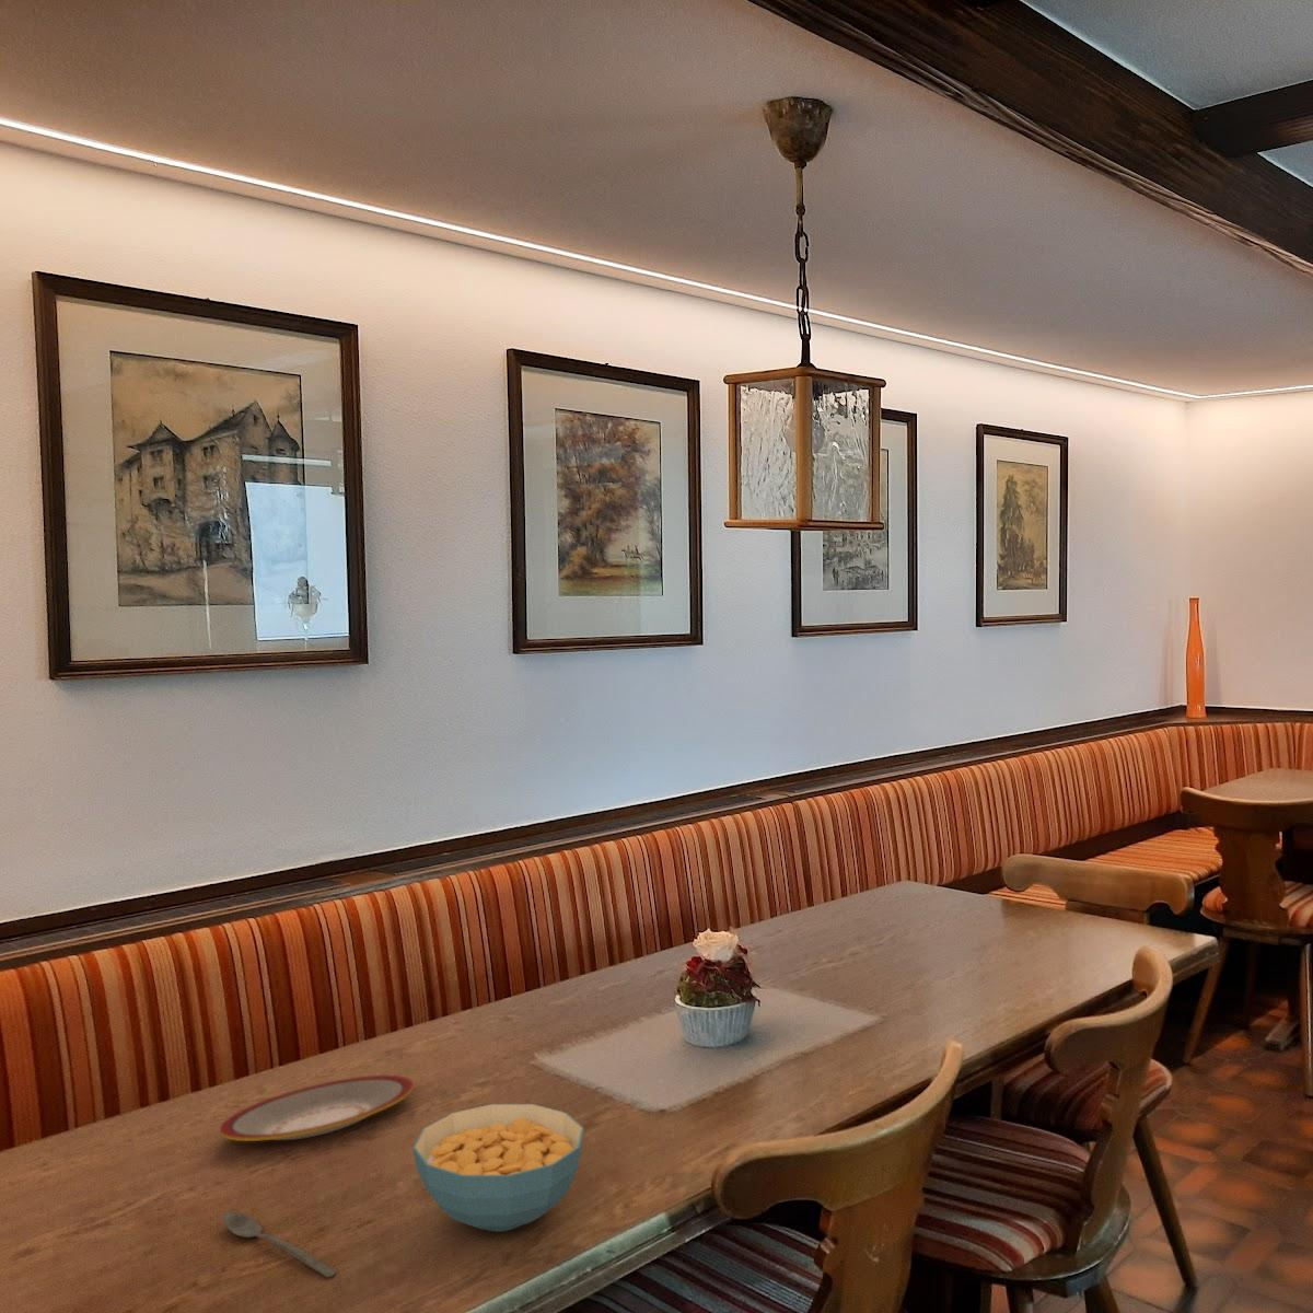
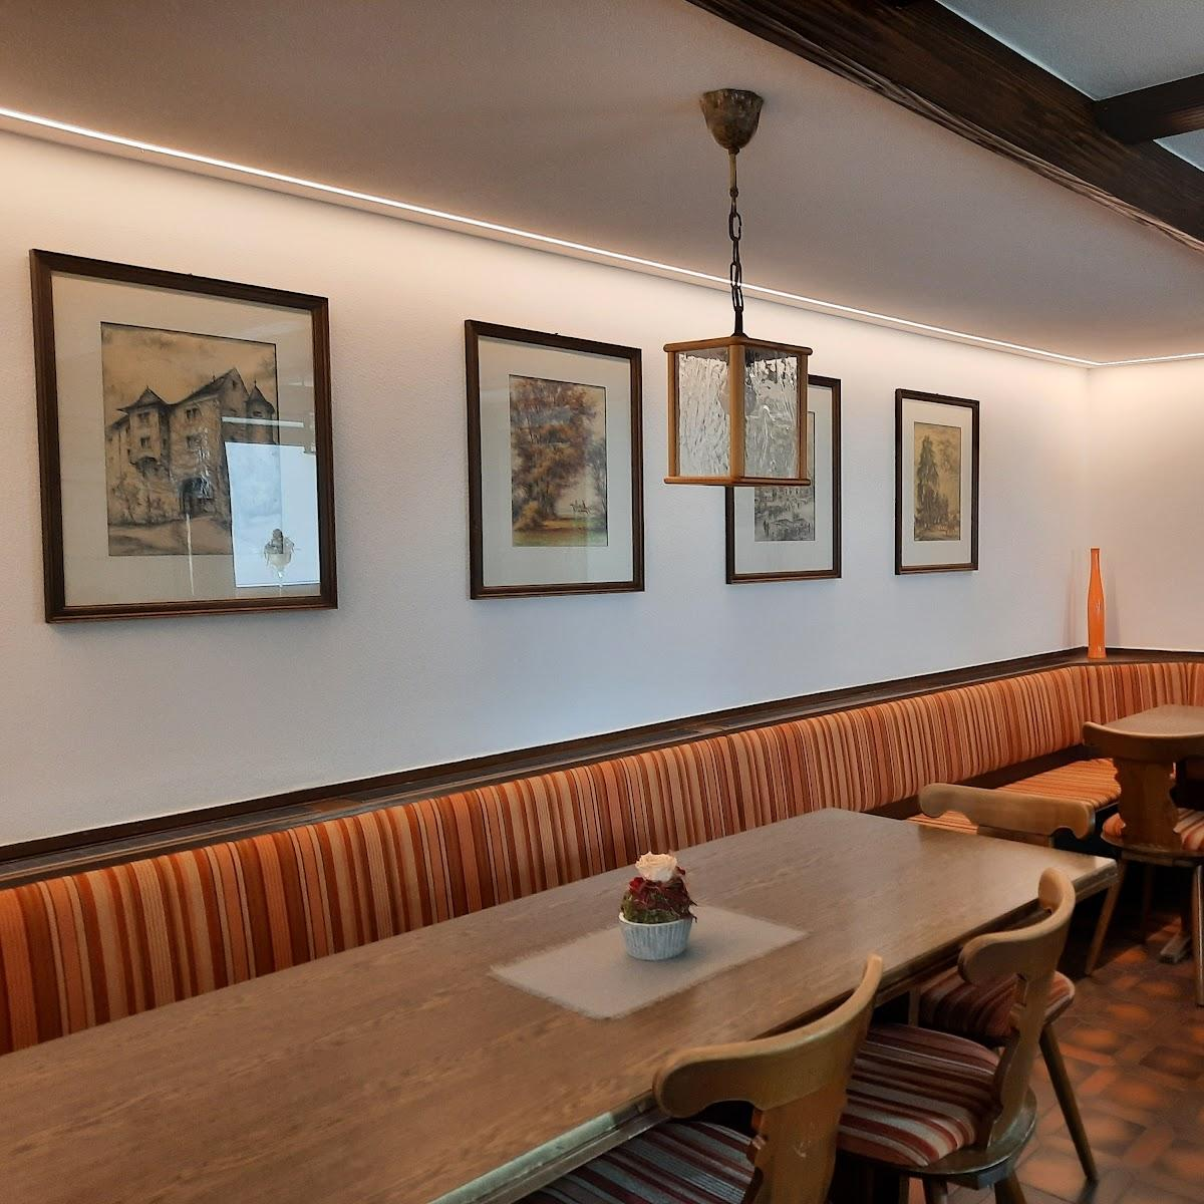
- plate [219,1075,415,1142]
- spoon [222,1210,337,1279]
- cereal bowl [411,1103,586,1232]
